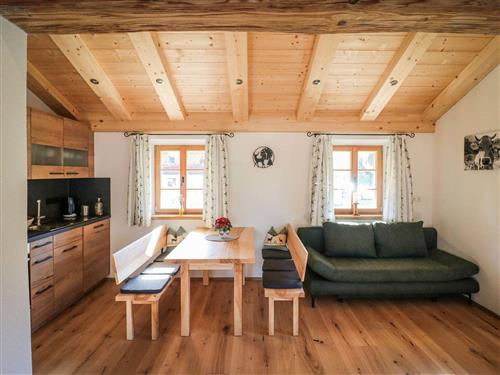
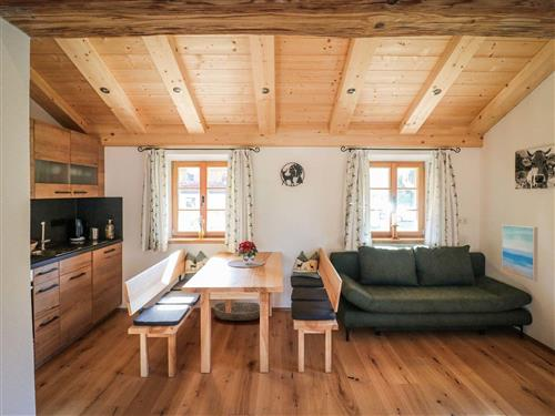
+ wall art [501,224,538,283]
+ basket [212,301,261,322]
